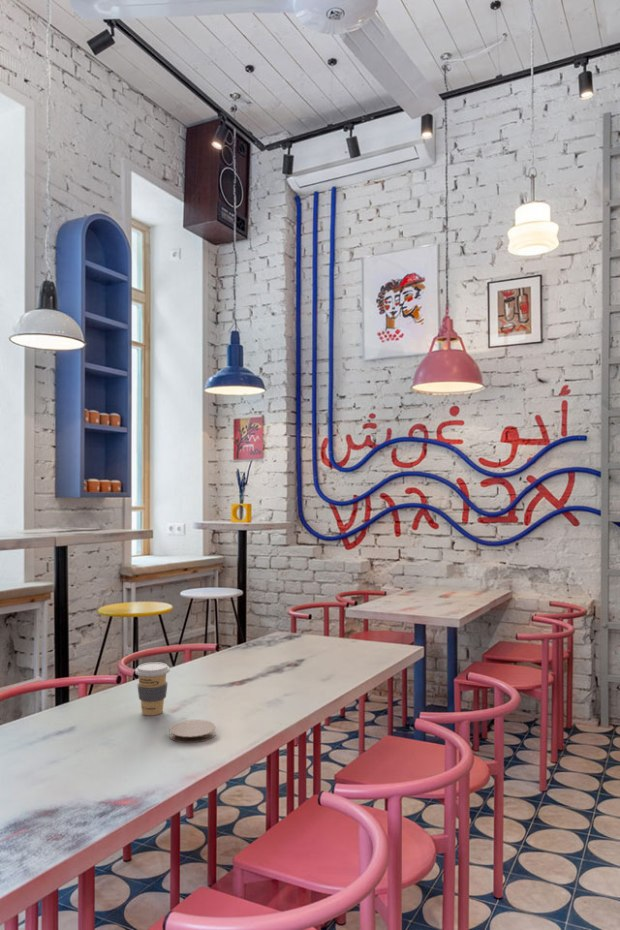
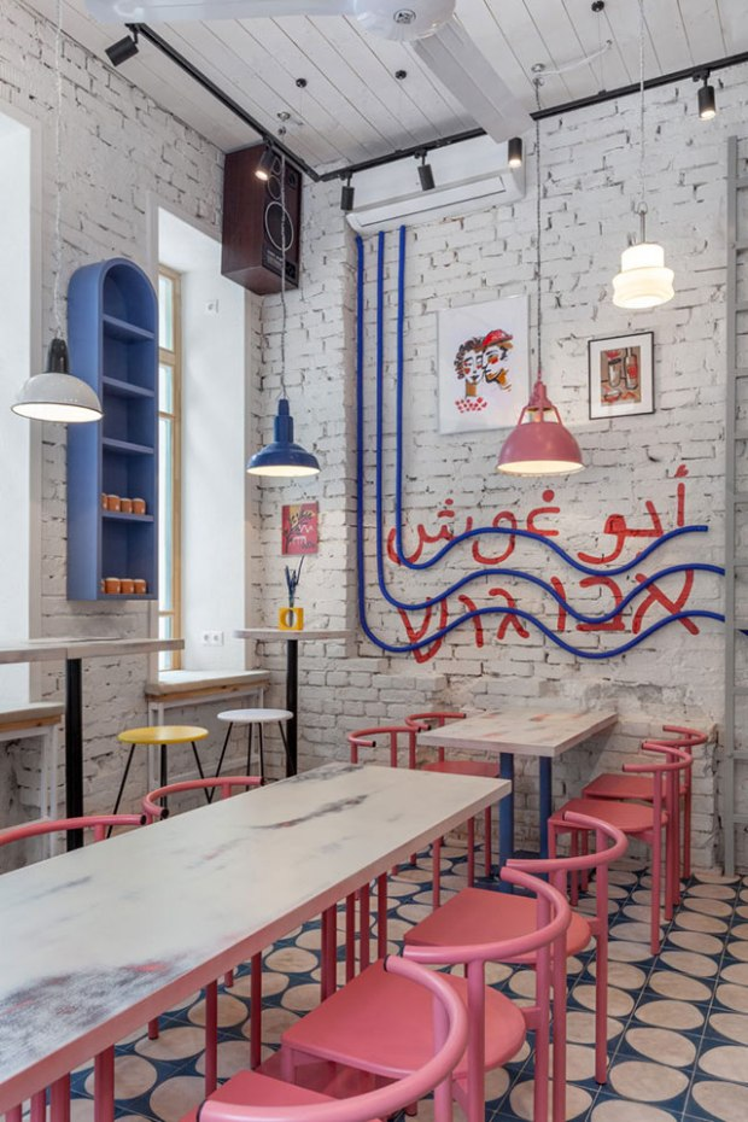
- coaster [168,719,217,744]
- coffee cup [134,661,171,716]
